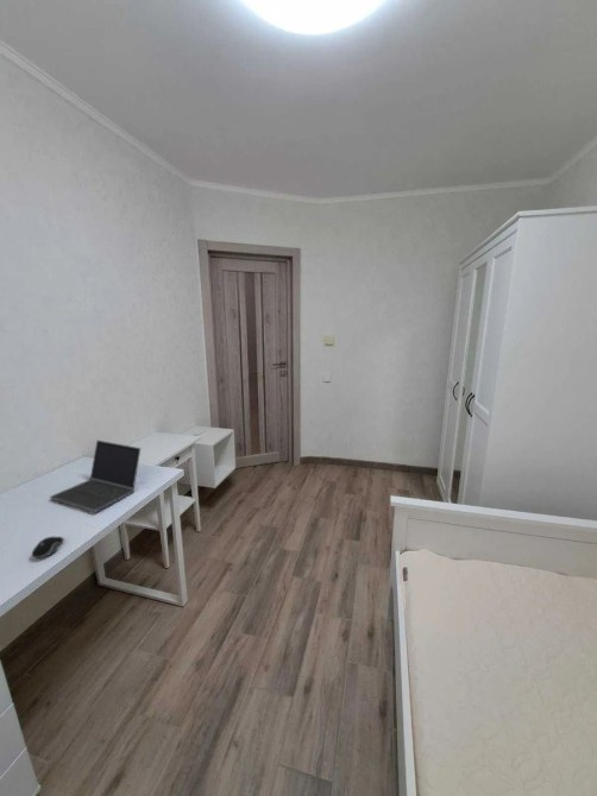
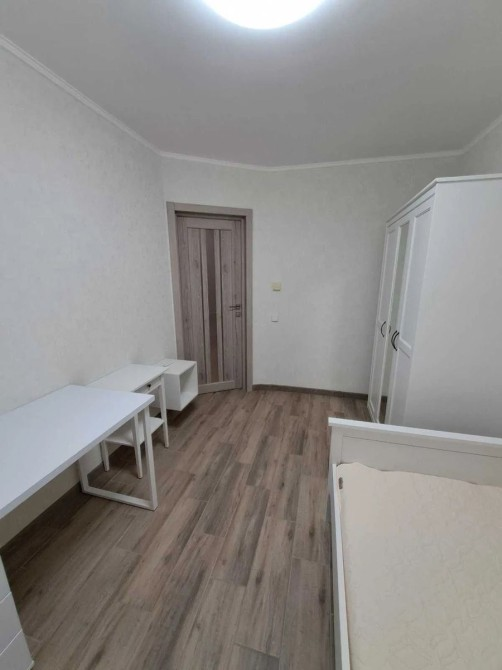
- laptop computer [49,440,142,513]
- computer mouse [31,536,64,558]
